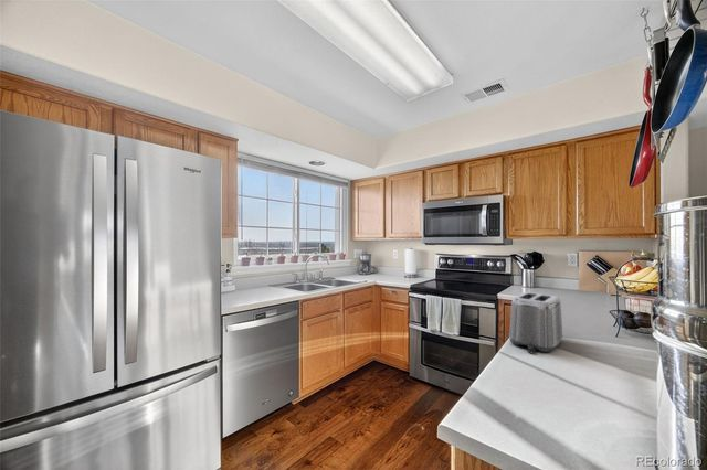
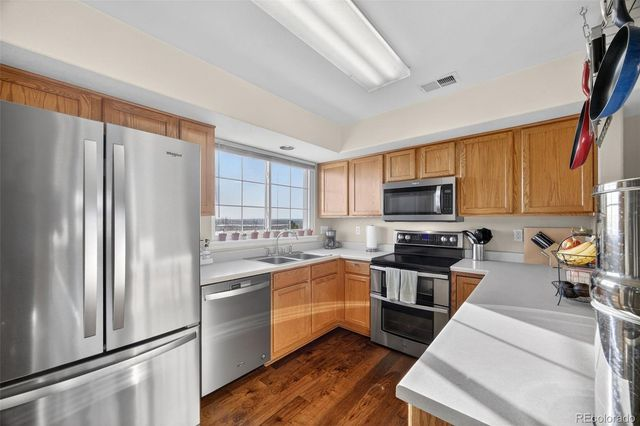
- toaster [508,291,563,354]
